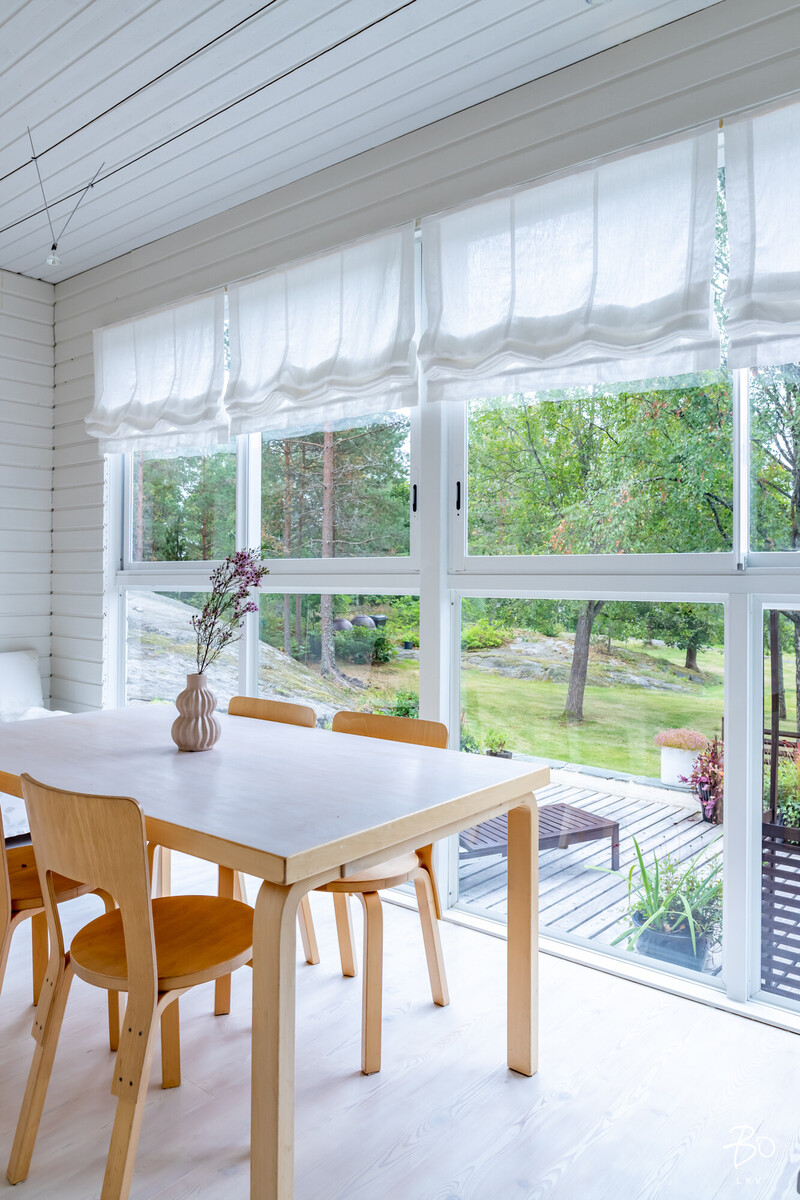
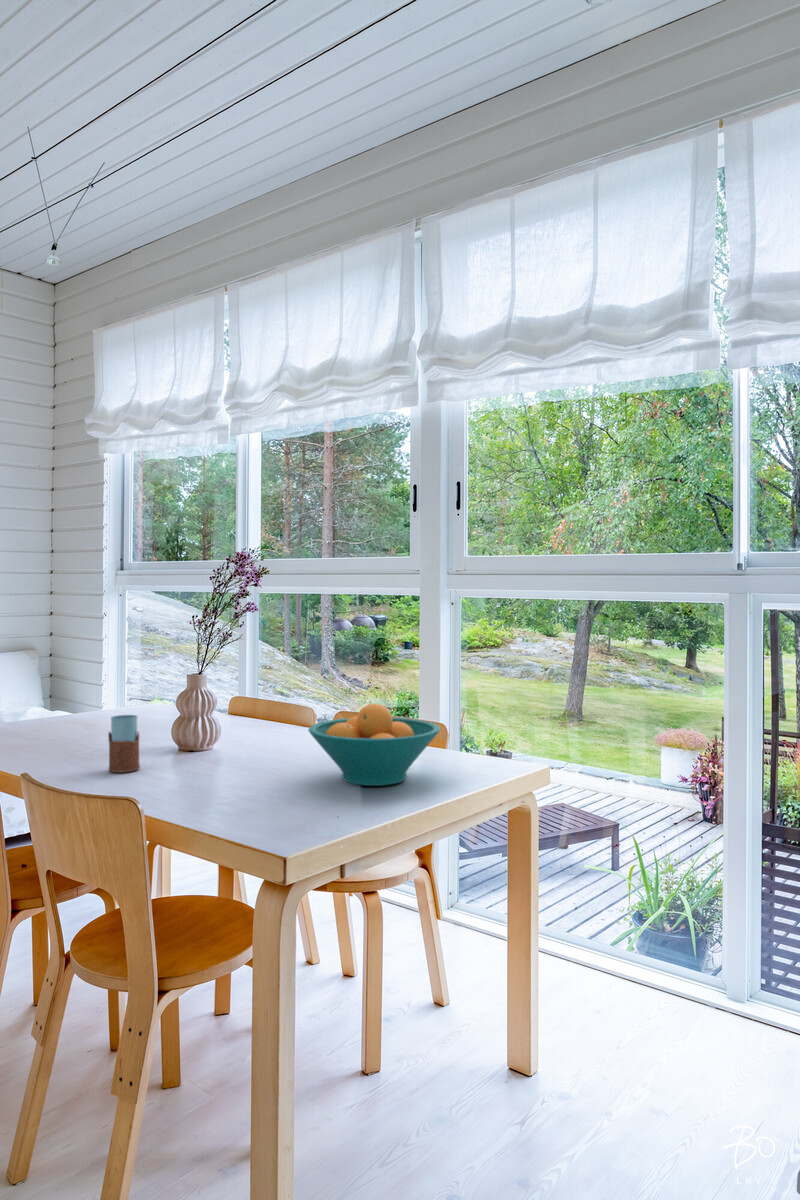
+ fruit bowl [307,702,441,787]
+ drinking glass [107,714,141,774]
